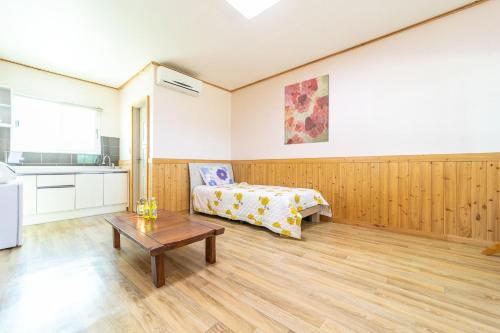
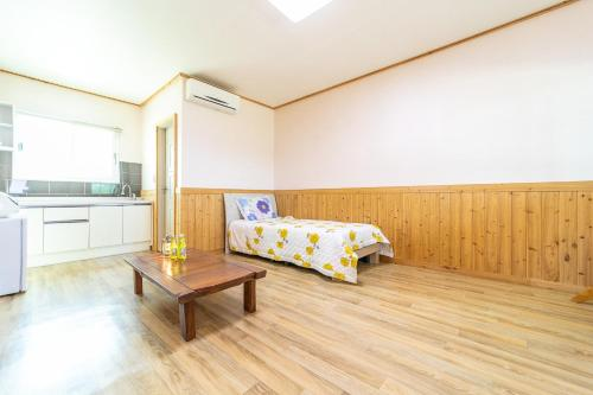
- wall art [283,73,330,146]
